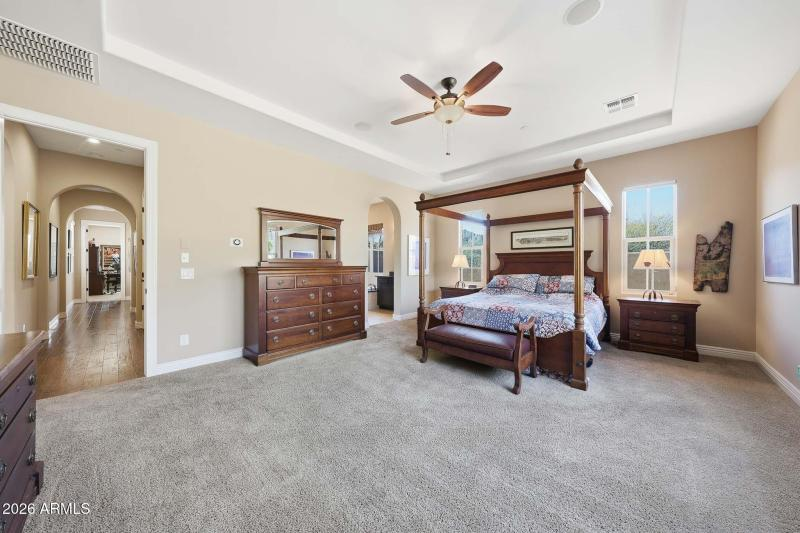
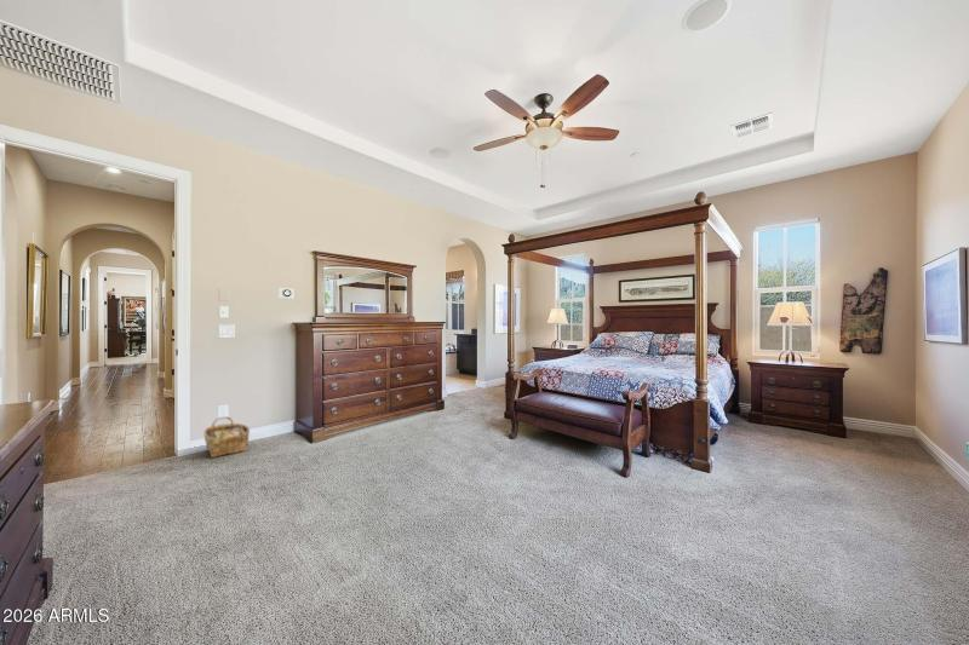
+ woven basket [203,415,251,459]
